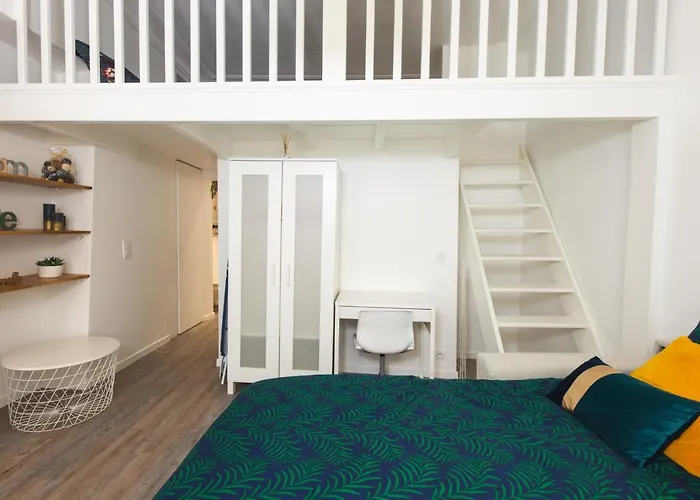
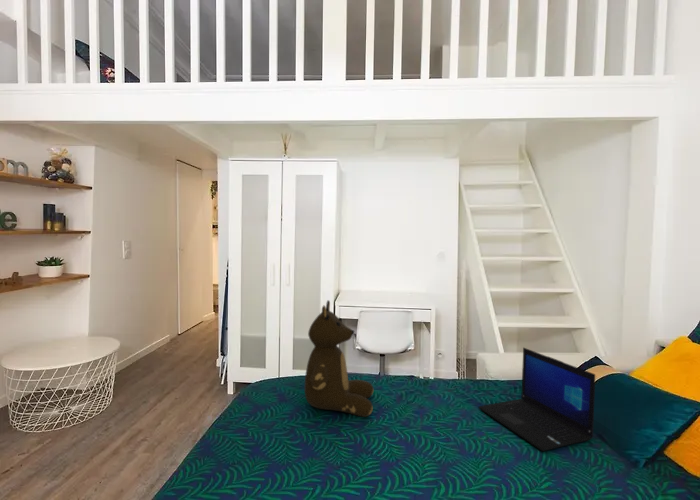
+ teddy bear [304,299,374,418]
+ laptop [478,346,596,452]
